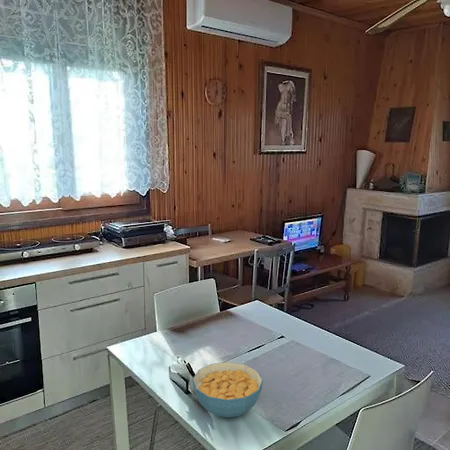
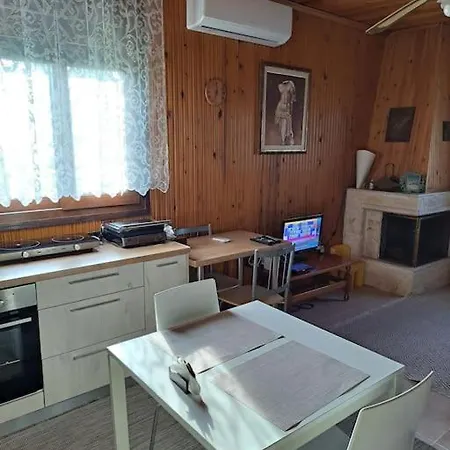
- cereal bowl [192,361,264,418]
